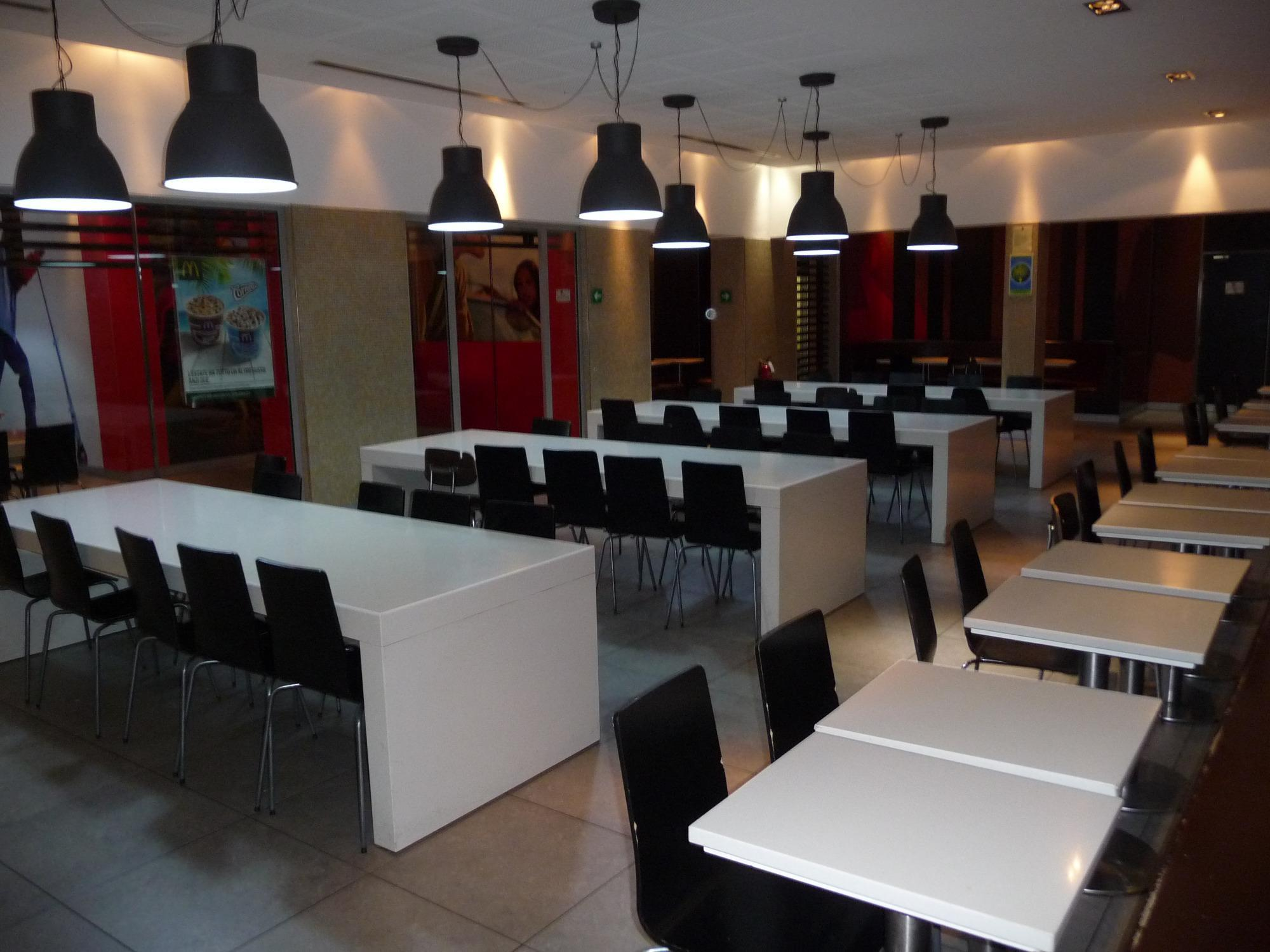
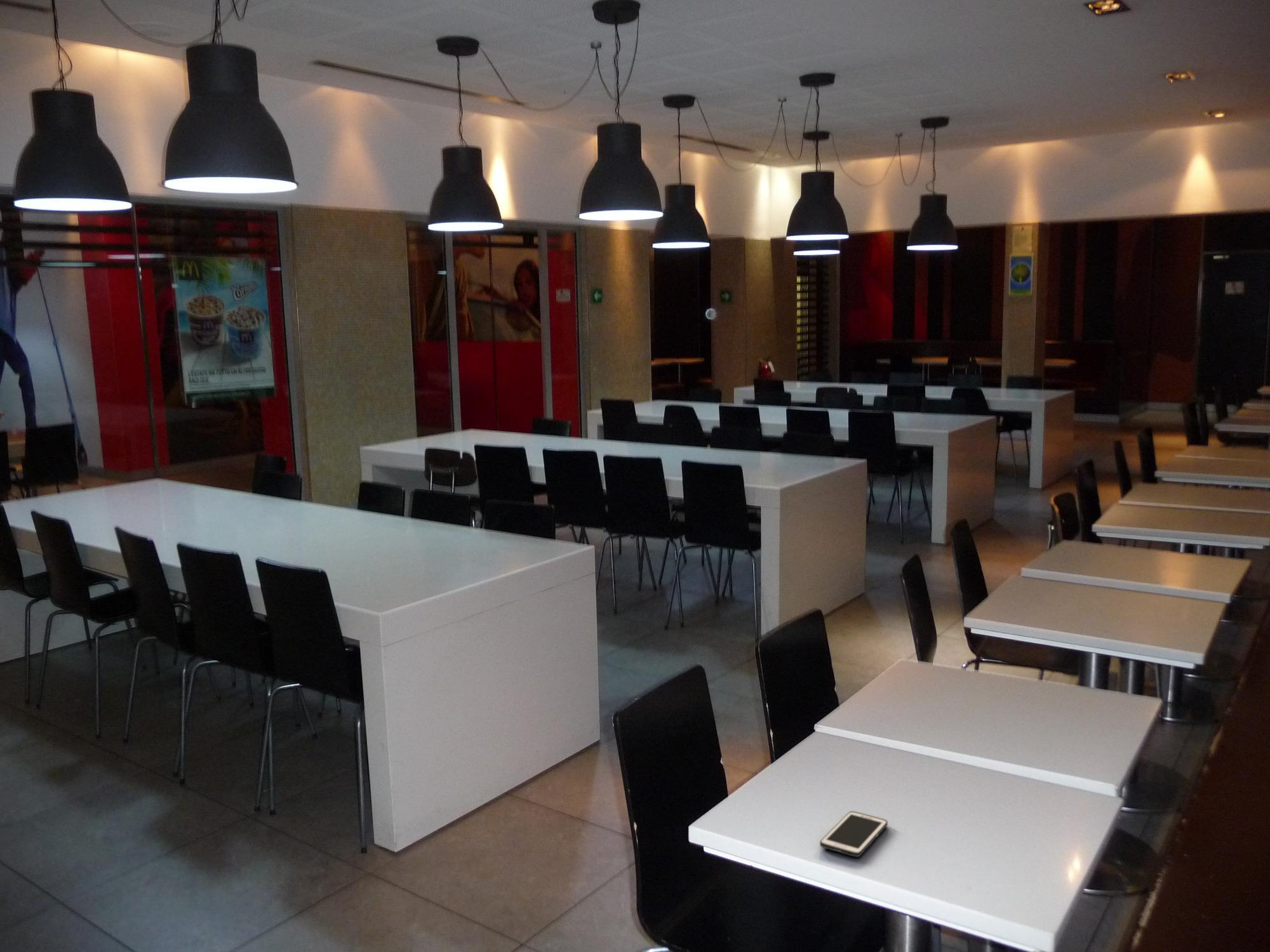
+ cell phone [819,810,888,857]
